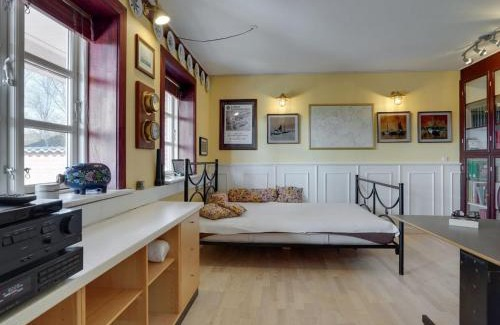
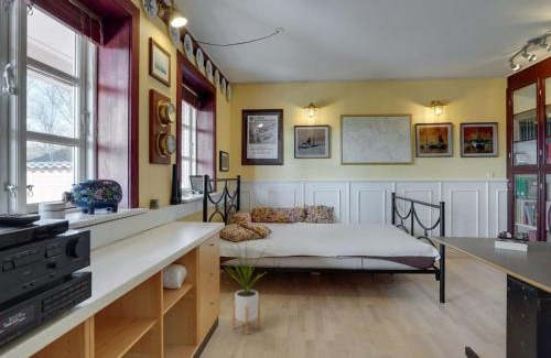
+ house plant [223,237,269,335]
